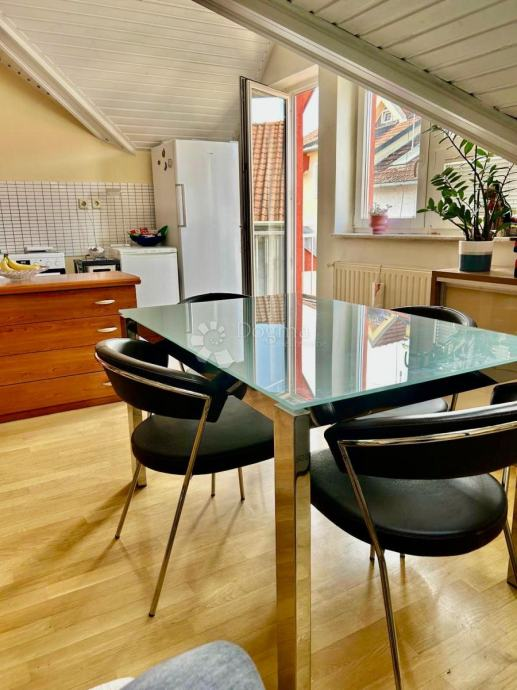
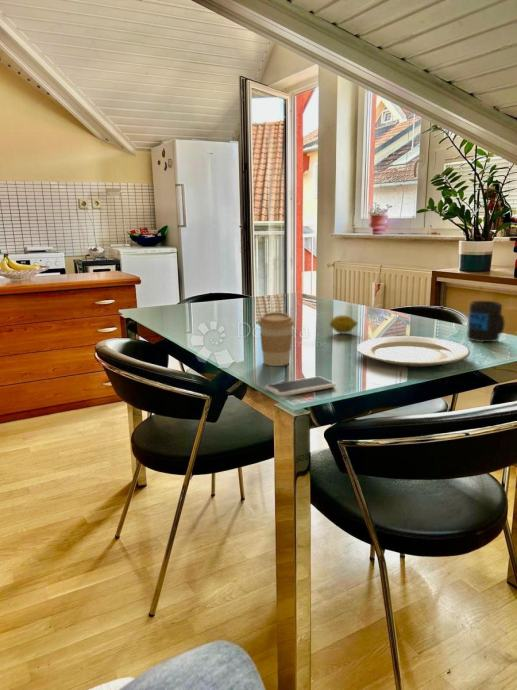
+ chinaware [356,335,471,367]
+ coffee cup [257,311,295,367]
+ mug [466,300,506,343]
+ fruit [329,314,359,334]
+ smartphone [264,375,336,398]
